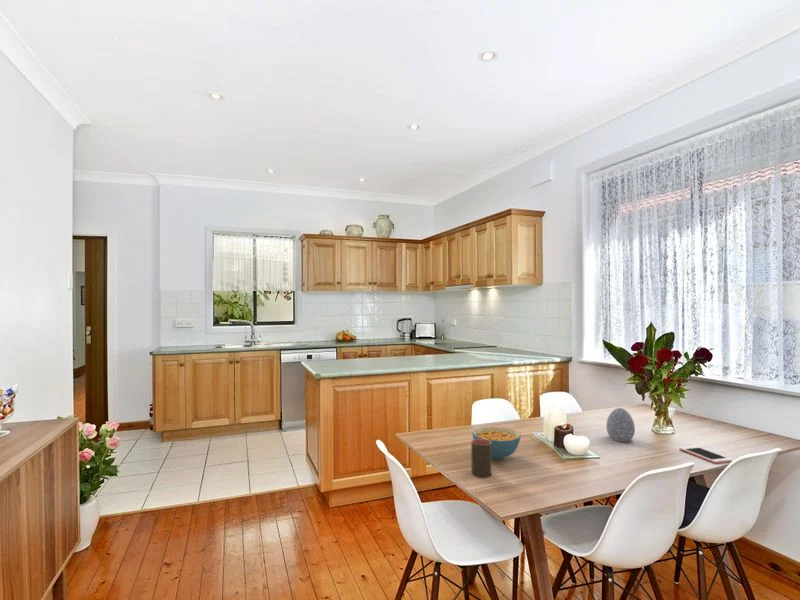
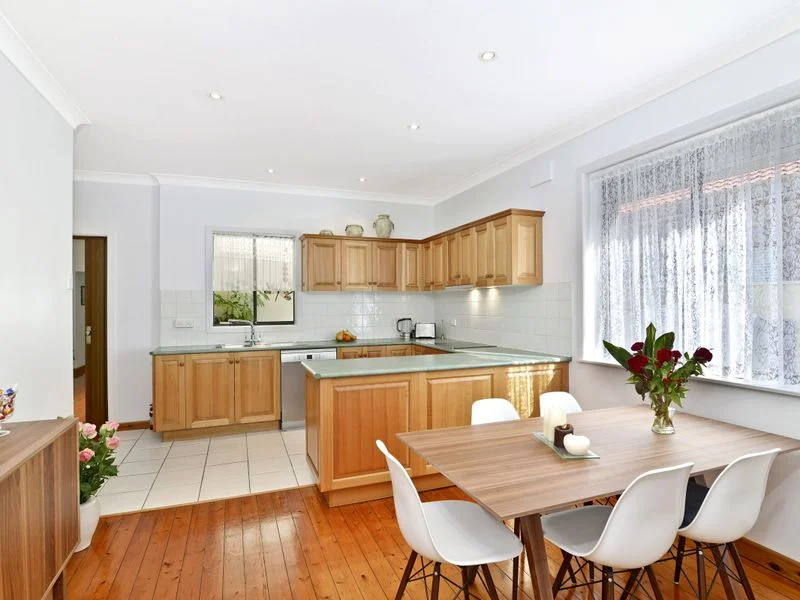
- cereal bowl [471,426,522,460]
- cell phone [678,445,733,464]
- cup [470,439,492,478]
- decorative egg [605,407,636,443]
